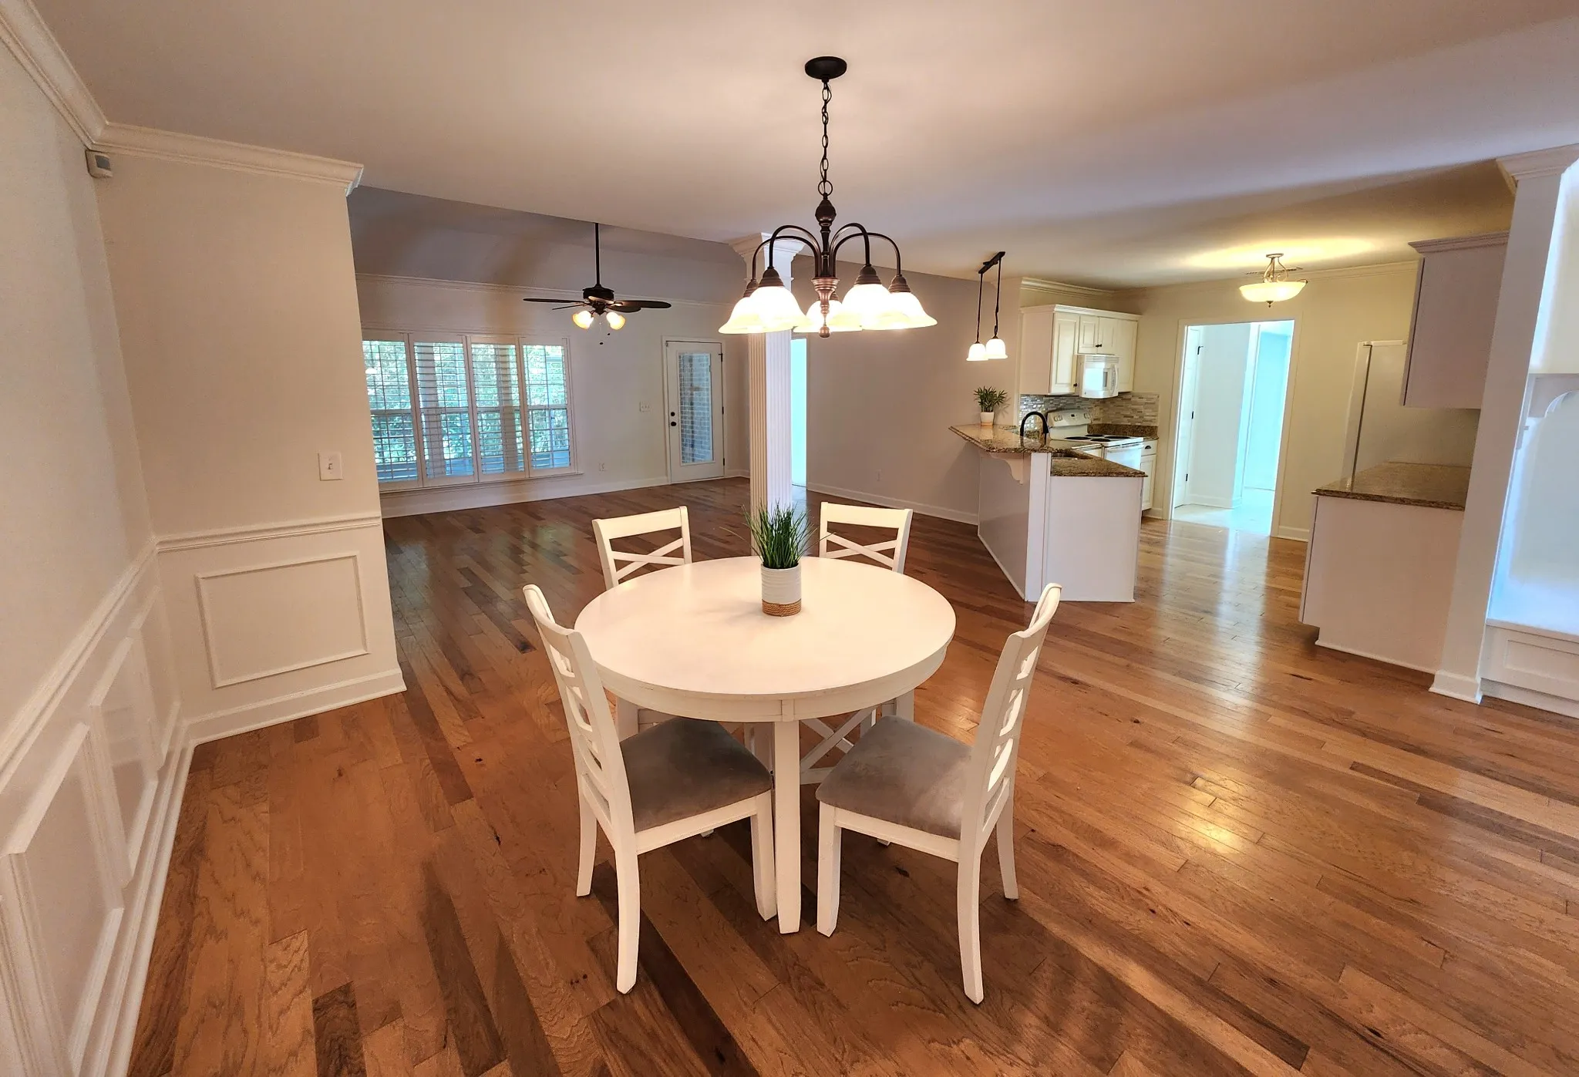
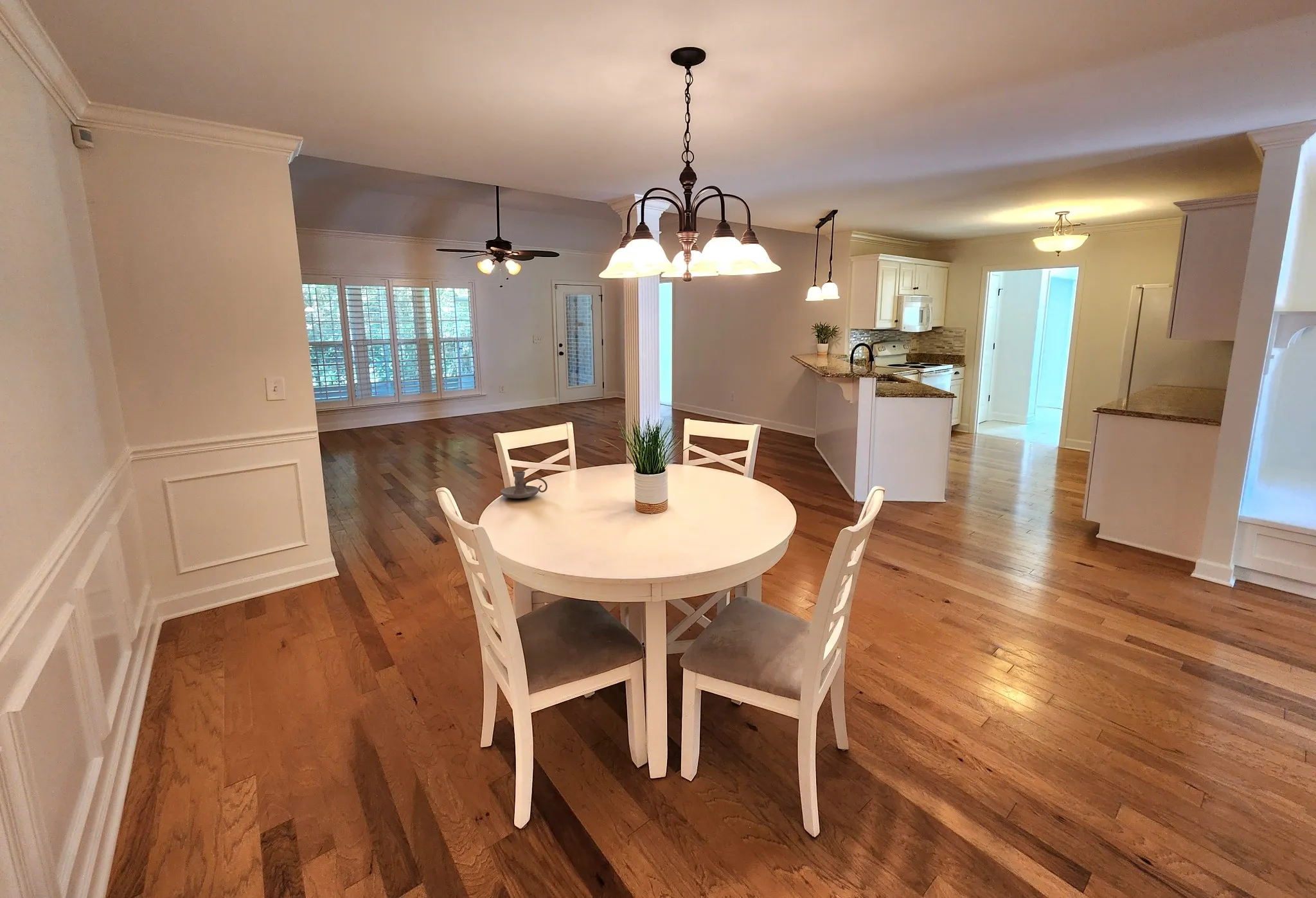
+ candle holder [500,471,548,499]
